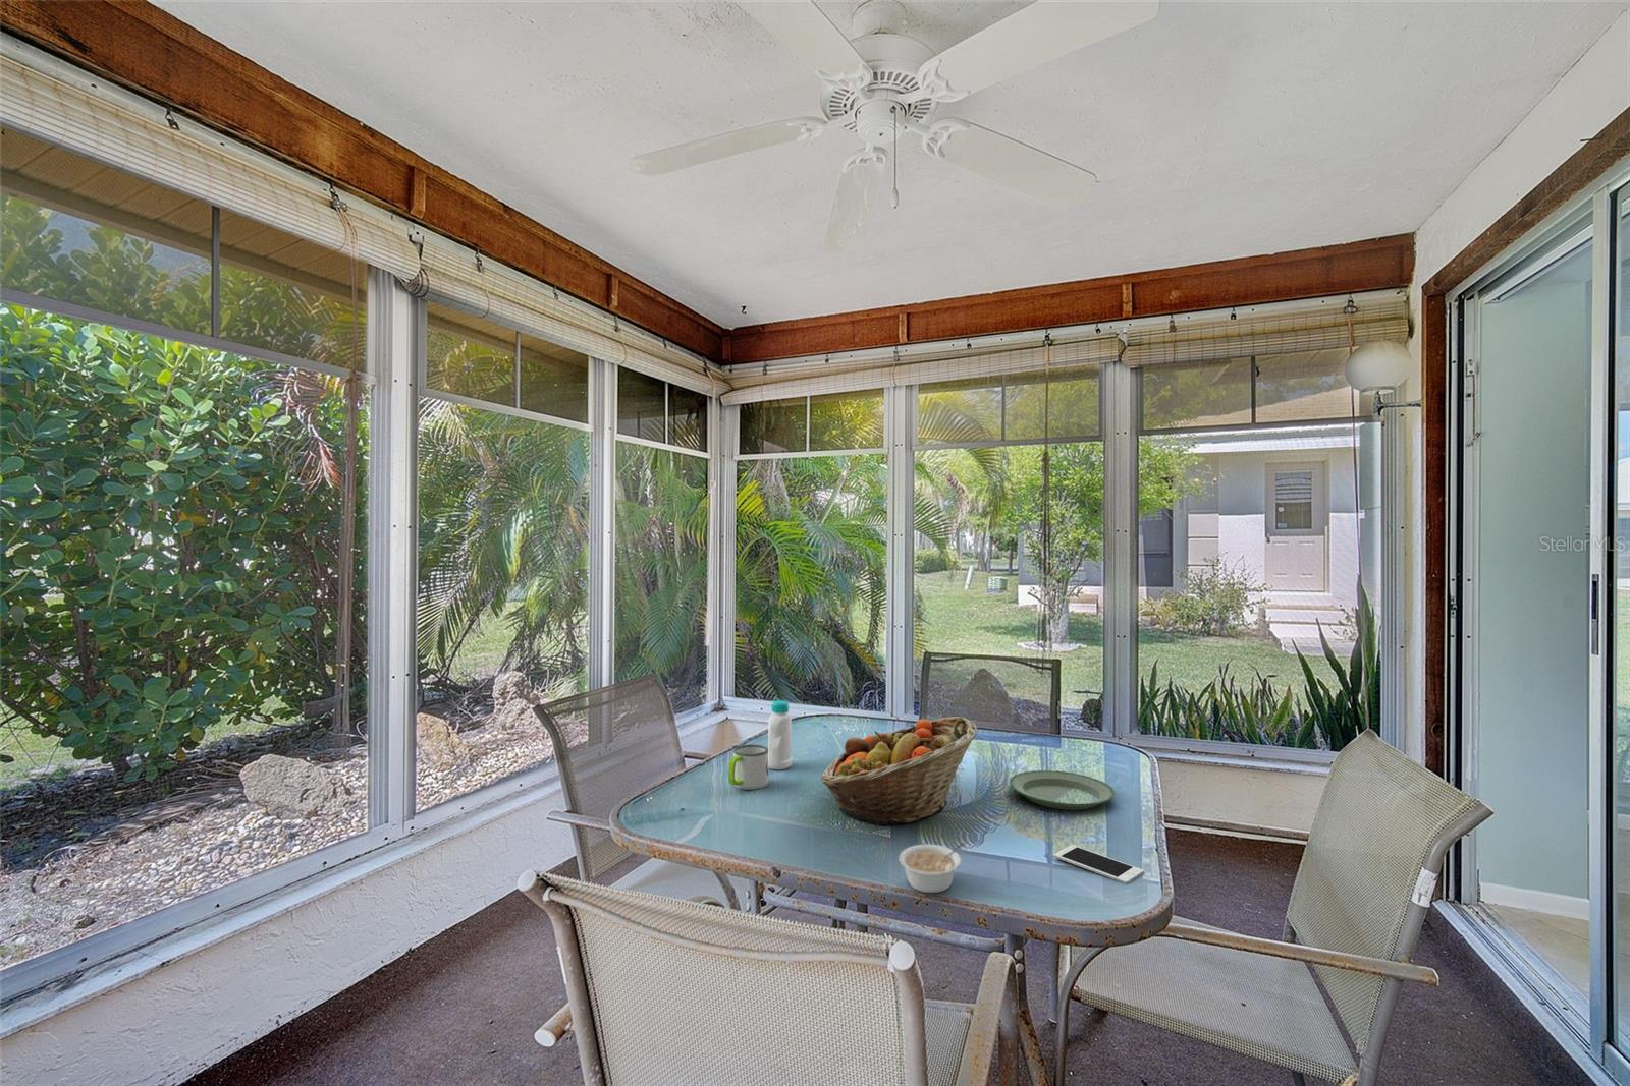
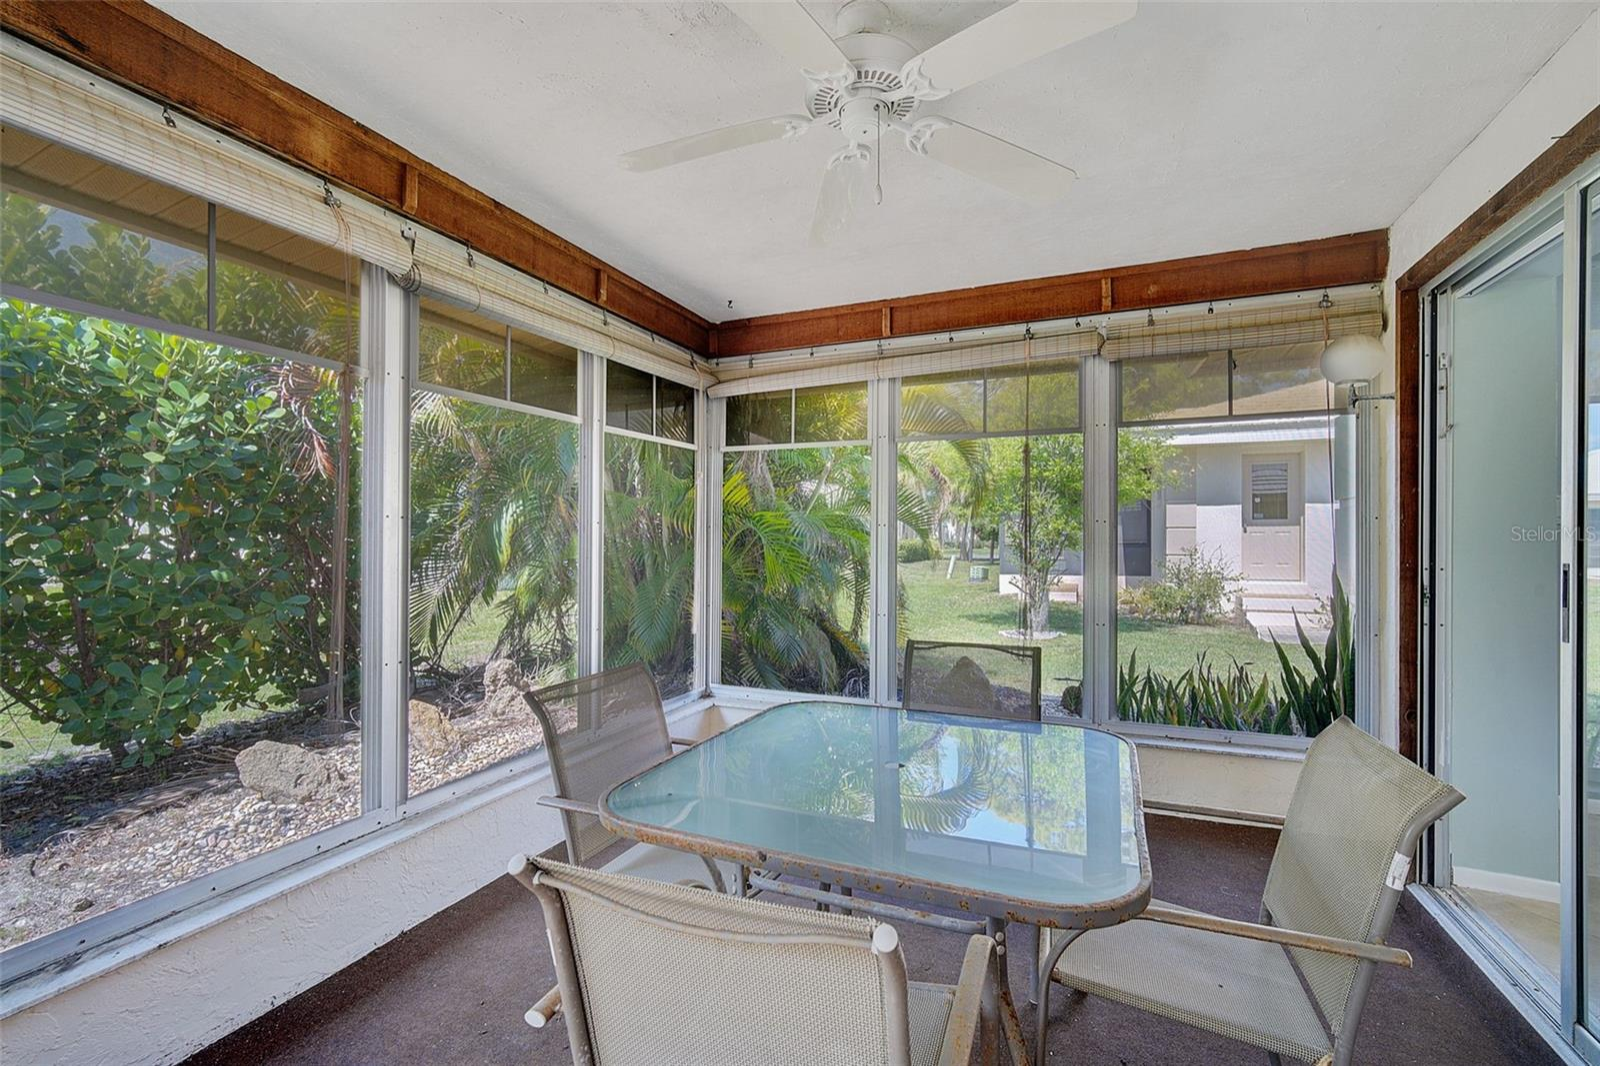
- plate [1009,770,1117,810]
- cell phone [1054,844,1145,885]
- legume [897,841,967,893]
- mug [728,743,769,790]
- bottle [768,699,793,771]
- fruit basket [820,715,978,827]
